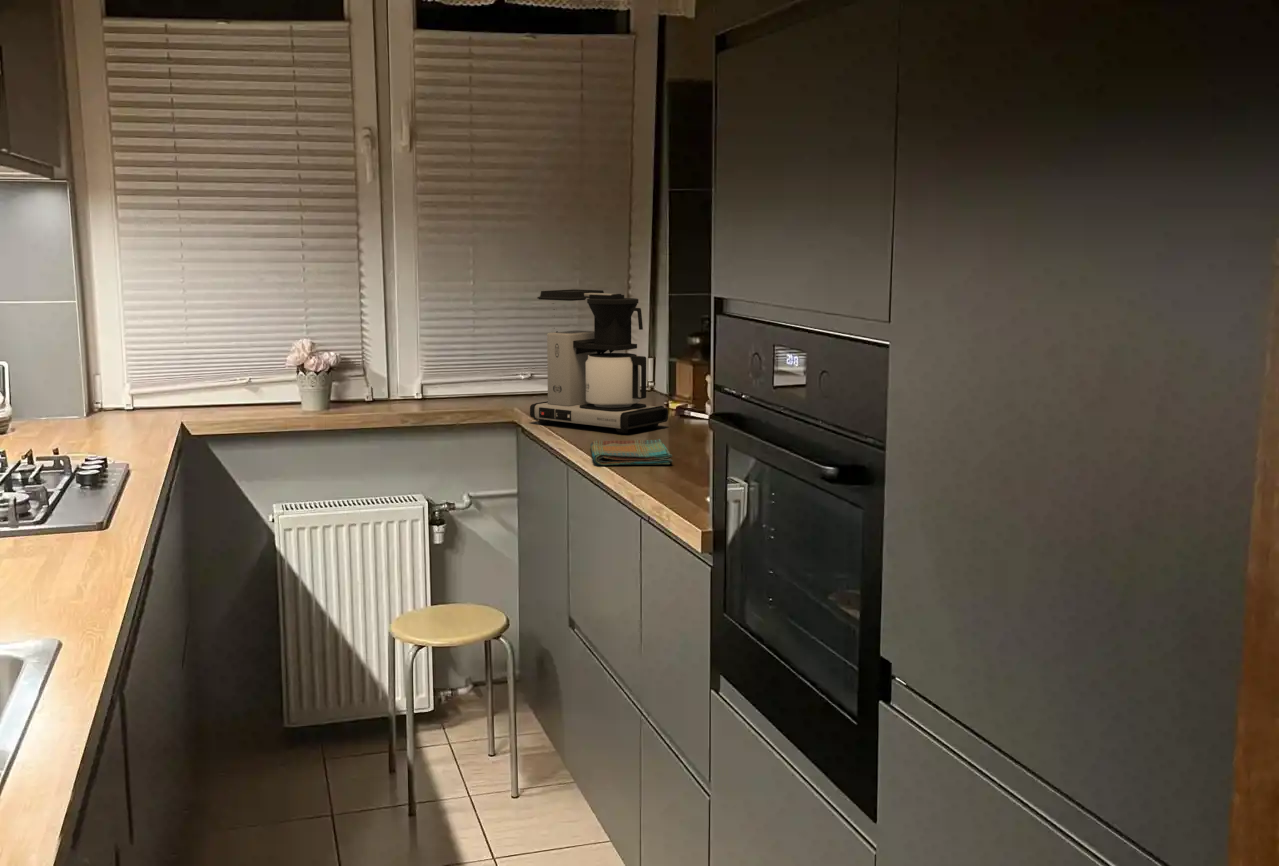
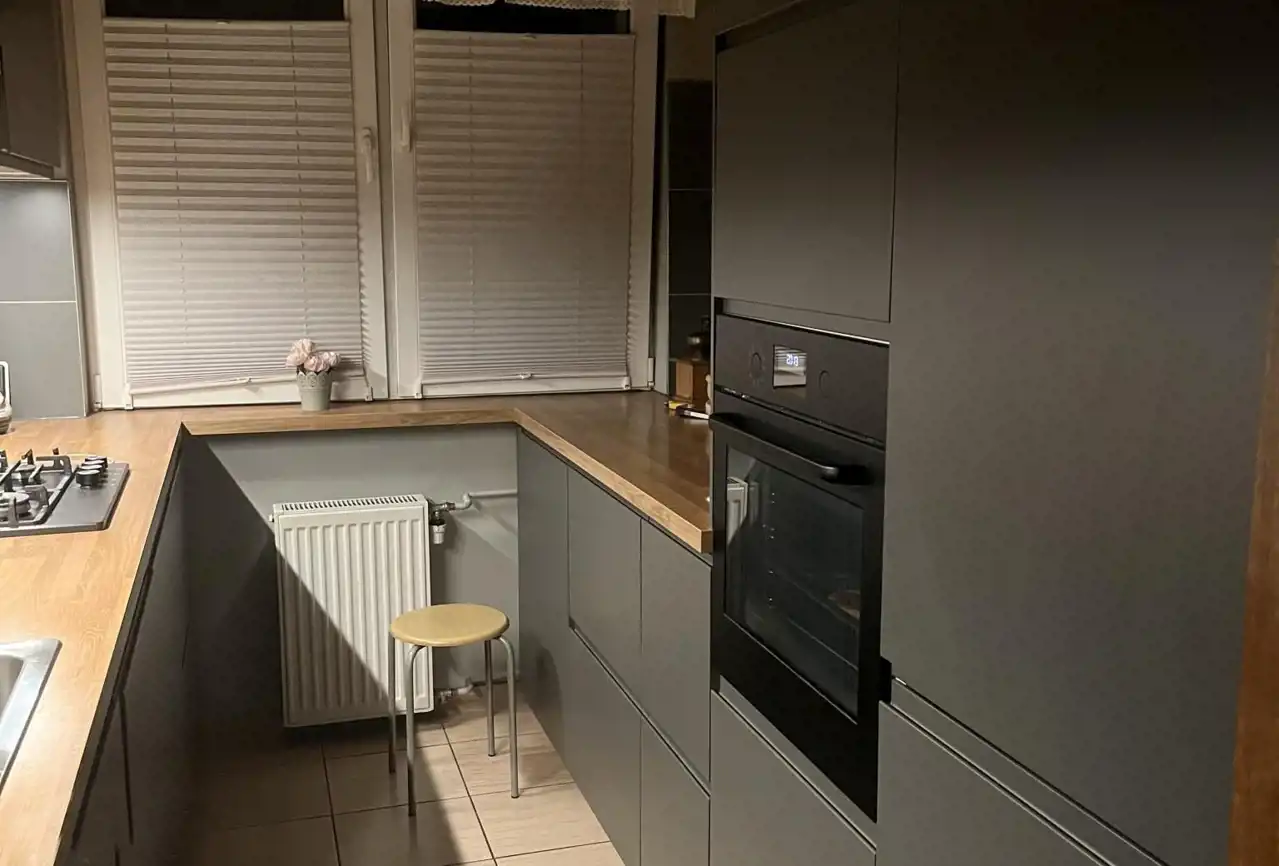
- dish towel [590,438,674,466]
- coffee maker [529,288,669,434]
